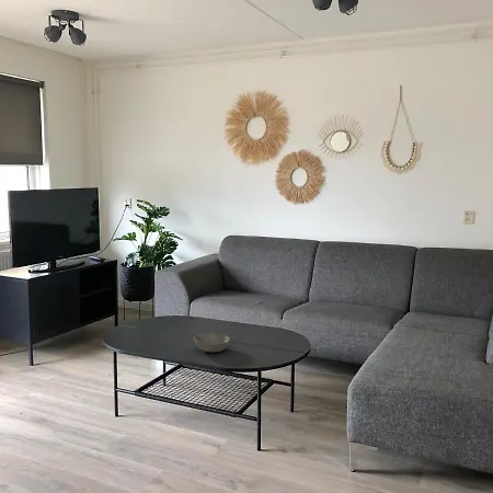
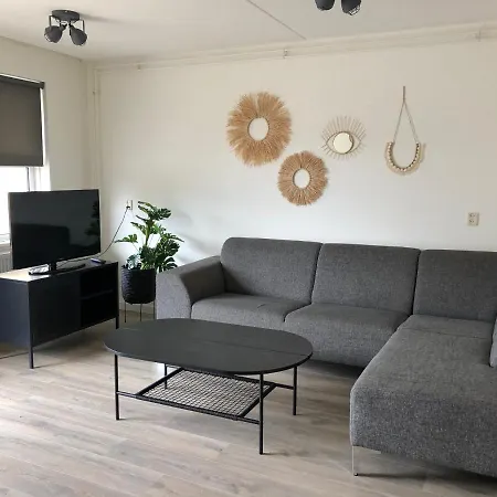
- soup bowl [193,332,231,353]
